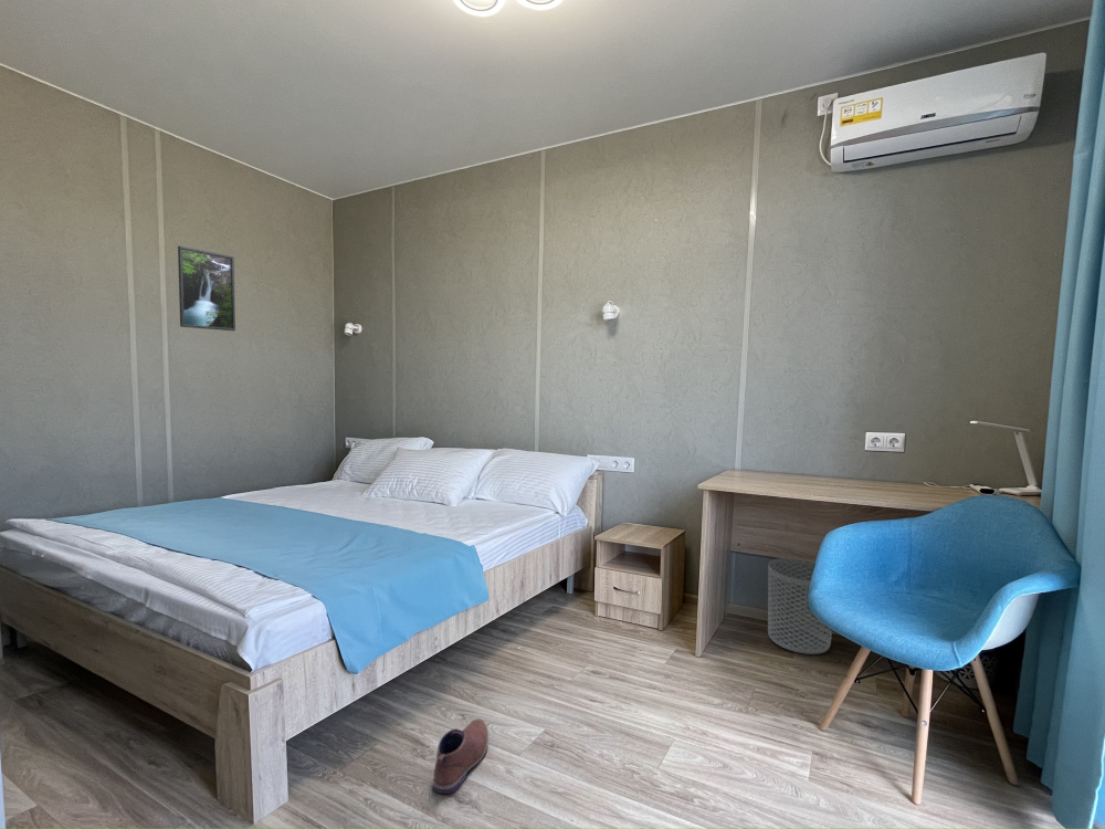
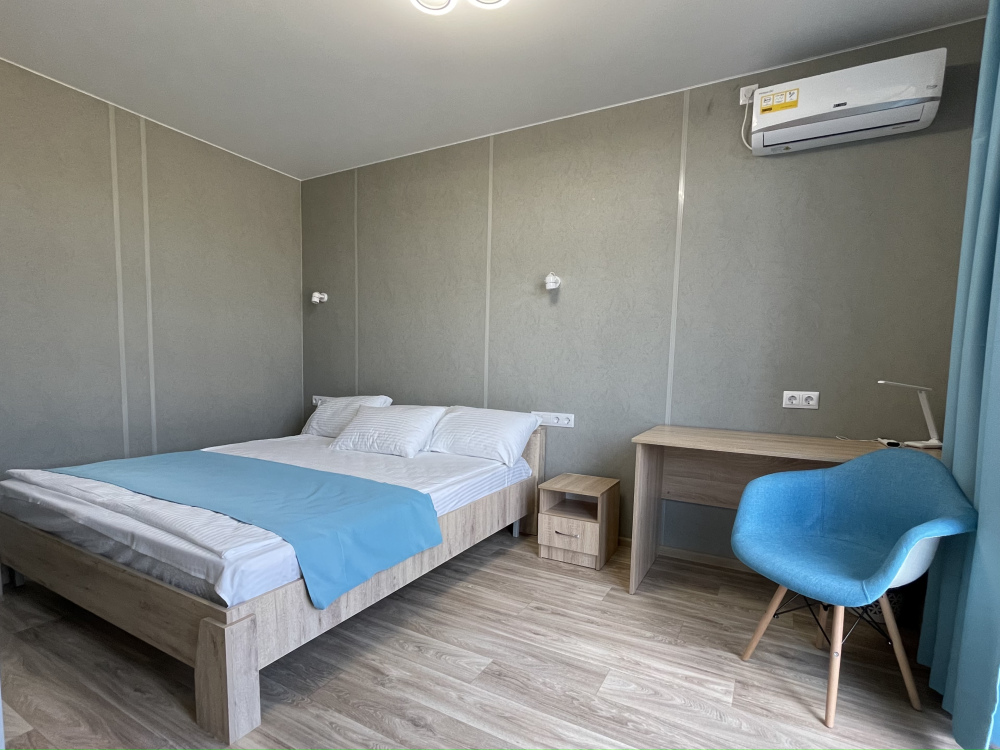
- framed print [177,245,236,332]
- shoe [432,717,490,795]
- waste bin [767,557,833,655]
